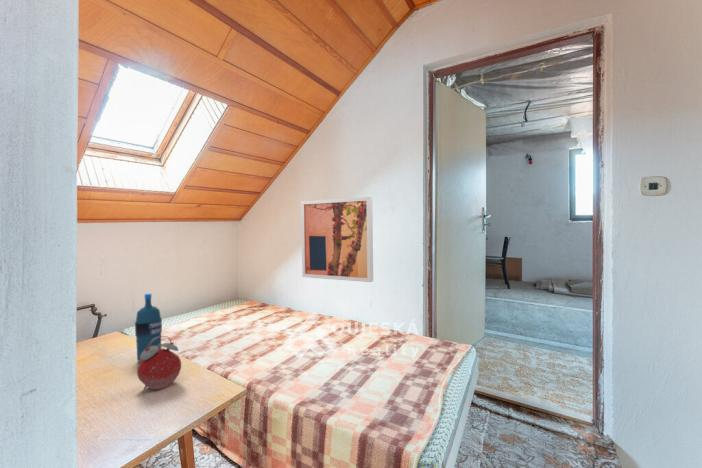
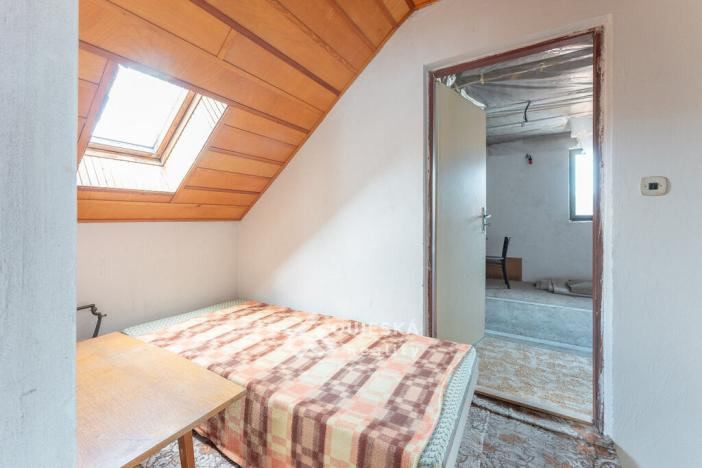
- wall art [300,196,374,283]
- water bottle [134,293,163,363]
- alarm clock [136,335,182,391]
